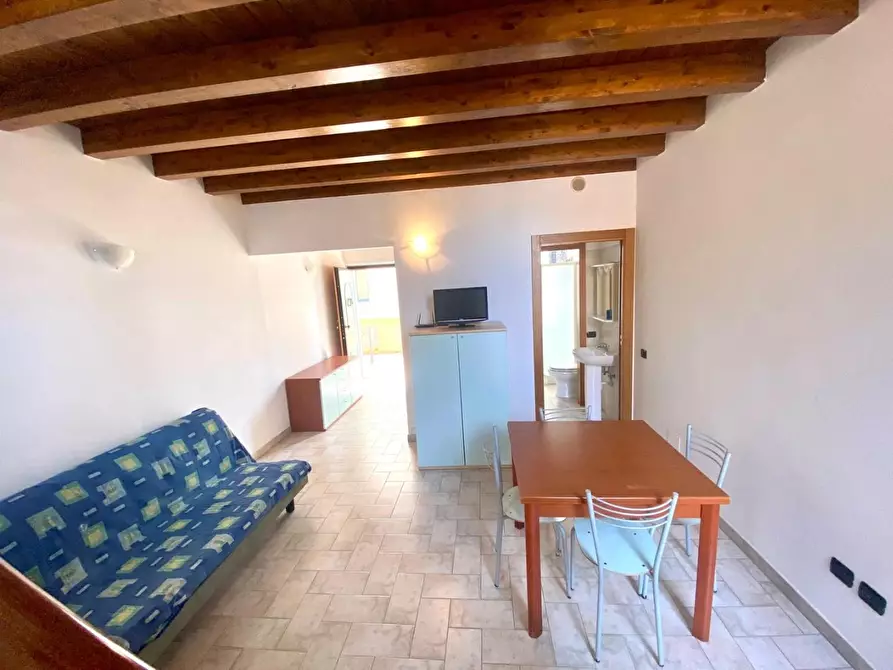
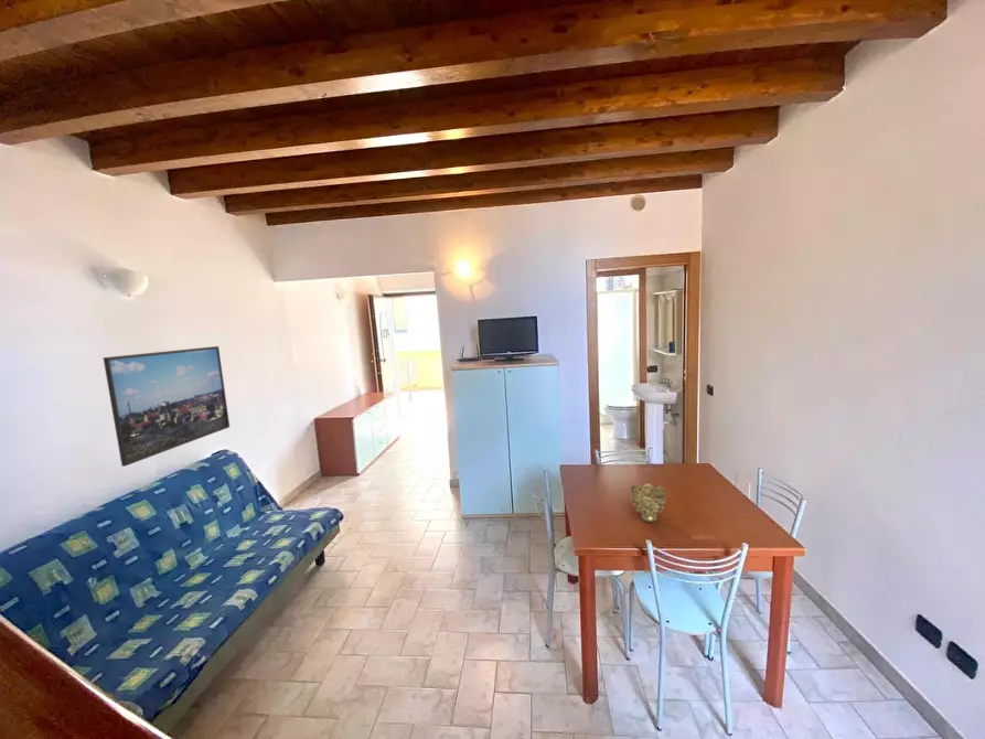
+ decorative bowl [630,482,667,523]
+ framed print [103,345,231,468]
